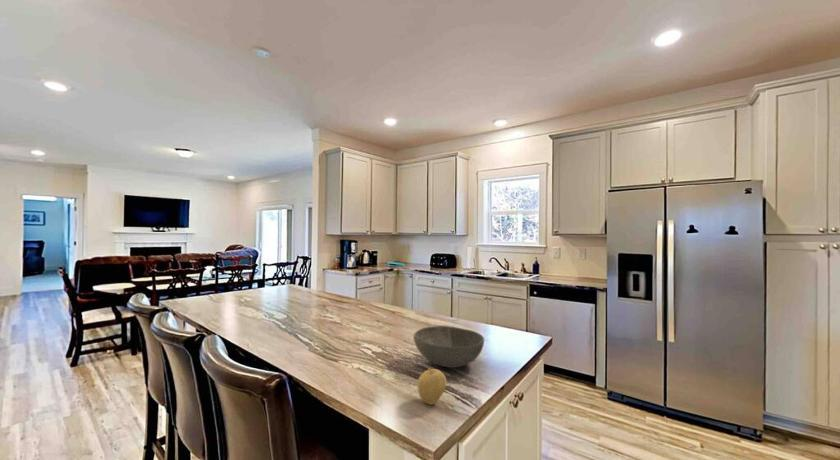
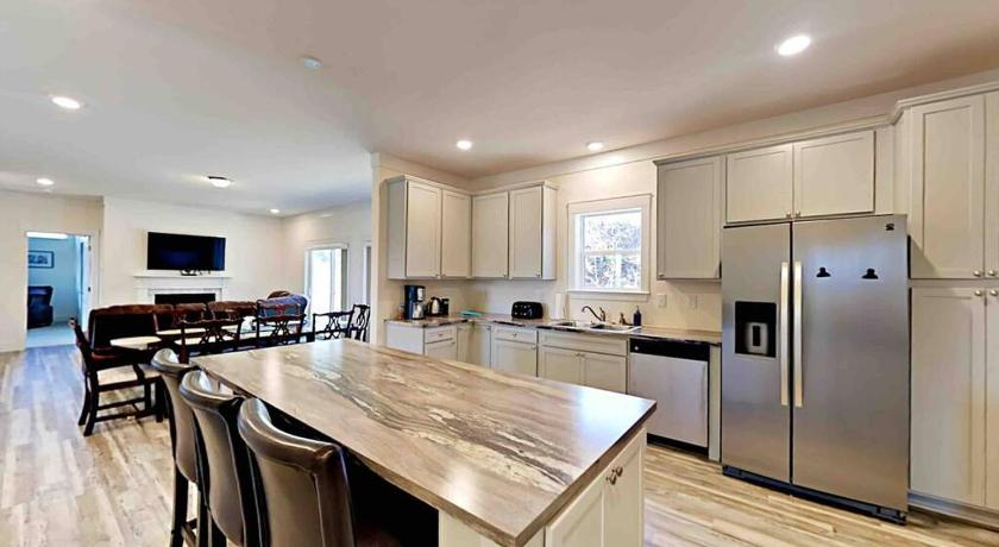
- bowl [412,325,485,369]
- fruit [417,367,448,406]
